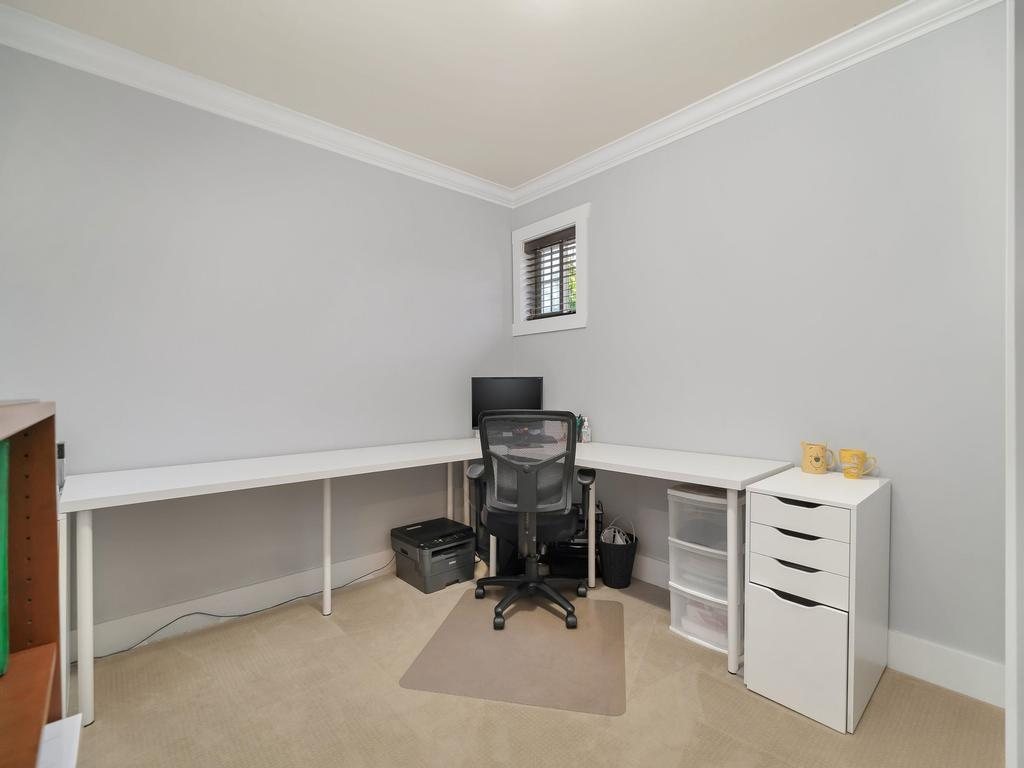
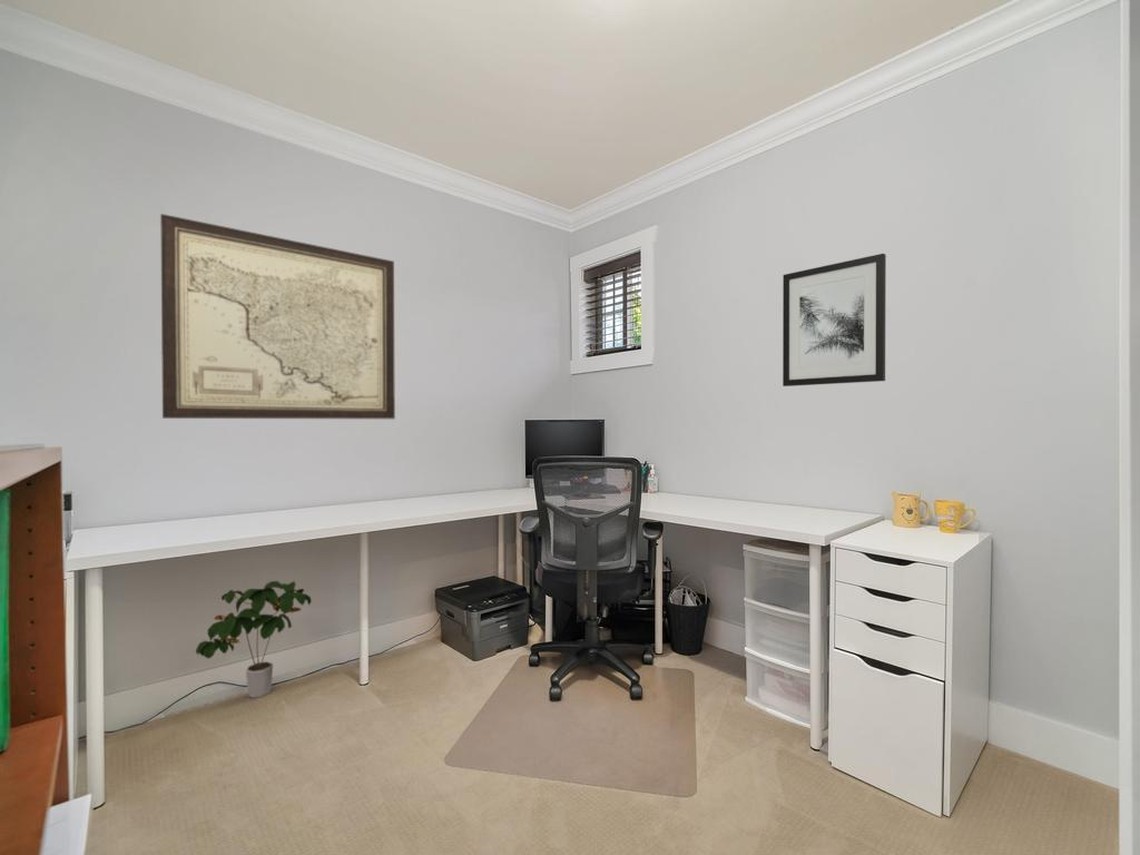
+ potted plant [195,580,313,699]
+ wall art [782,253,887,387]
+ wall art [159,213,396,420]
